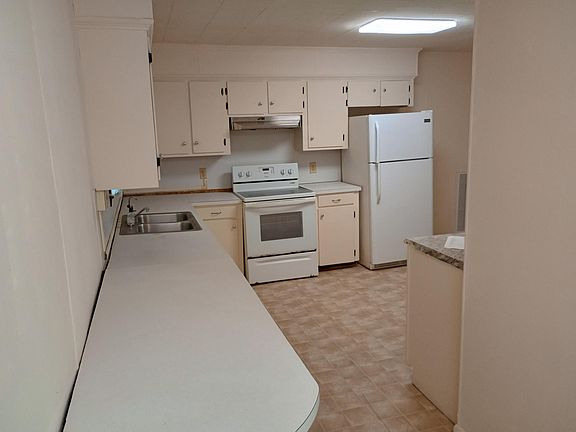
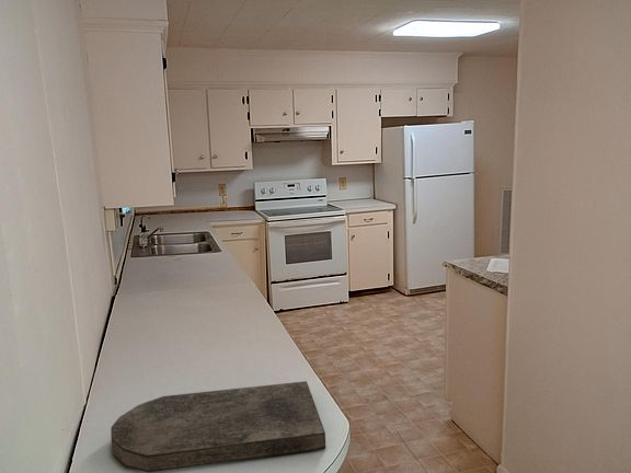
+ cutting board [110,380,326,473]
